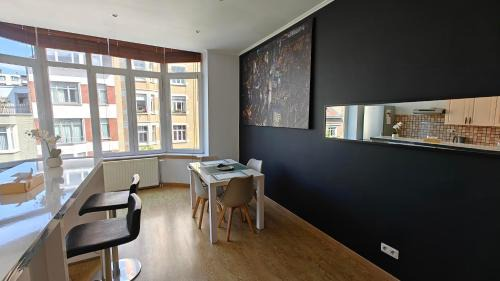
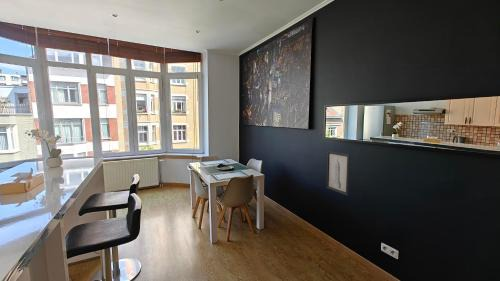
+ wall art [326,150,351,197]
